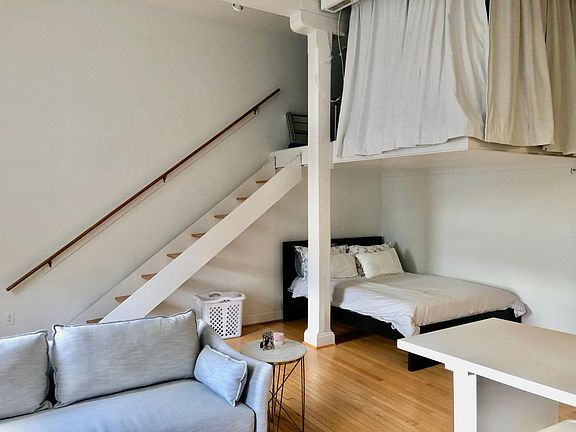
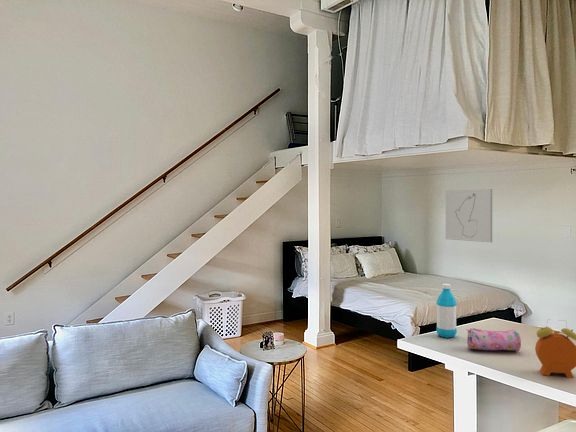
+ water bottle [435,283,458,339]
+ alarm clock [534,318,576,379]
+ wall art [445,188,493,243]
+ pencil case [465,327,522,352]
